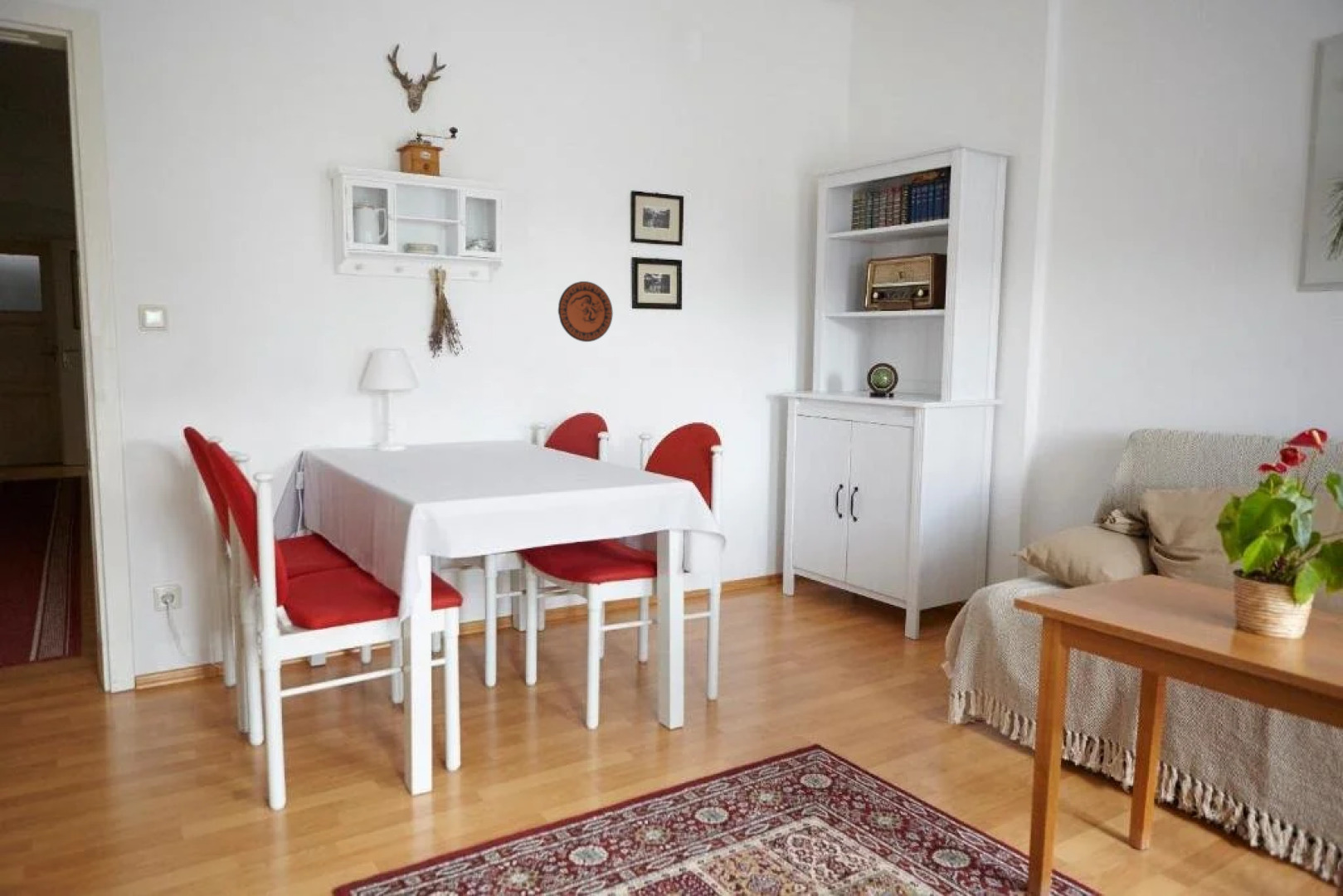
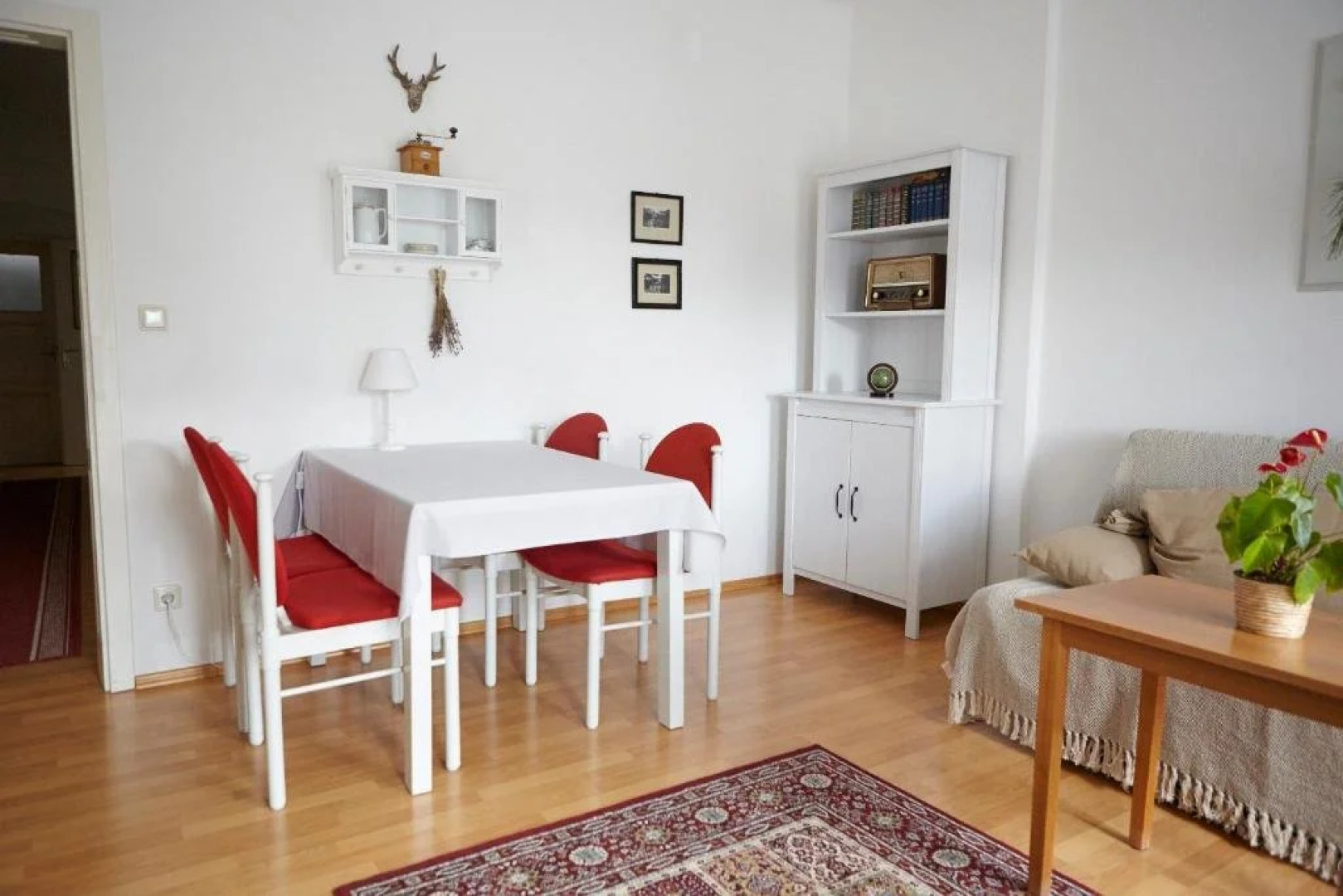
- decorative plate [557,280,614,343]
